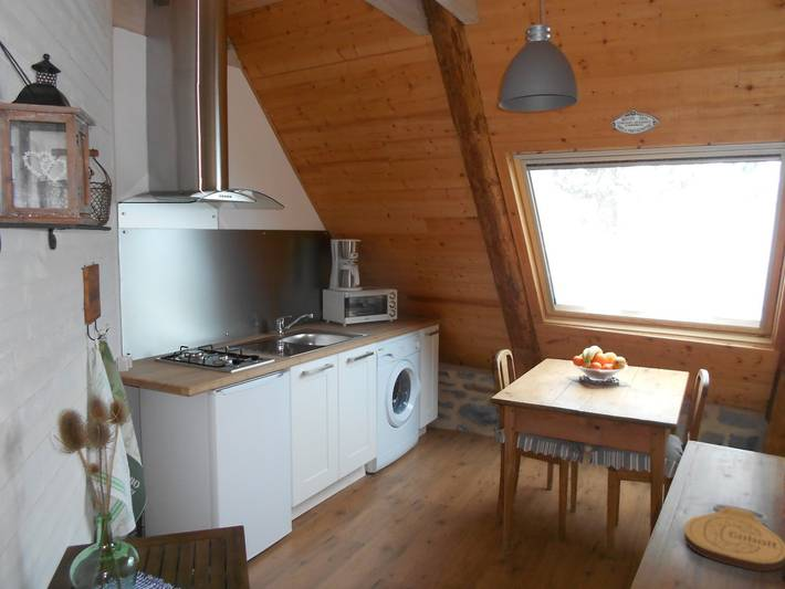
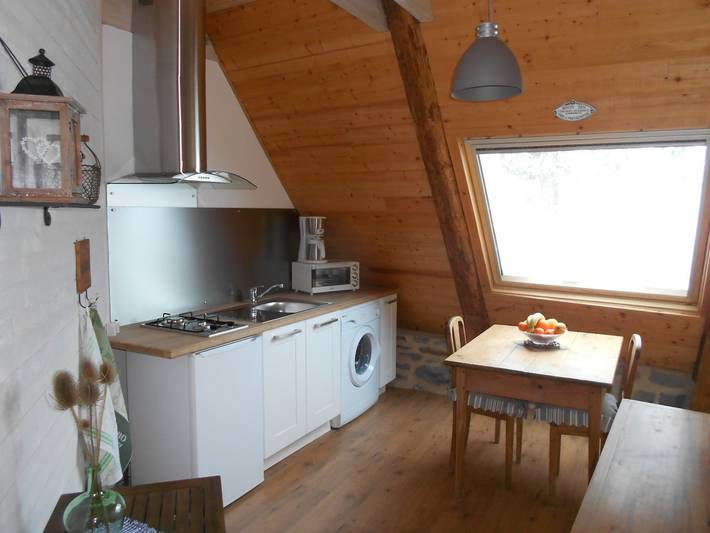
- key chain [683,503,785,572]
